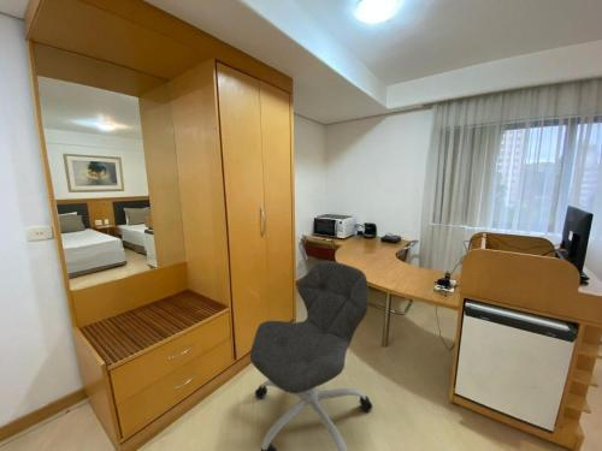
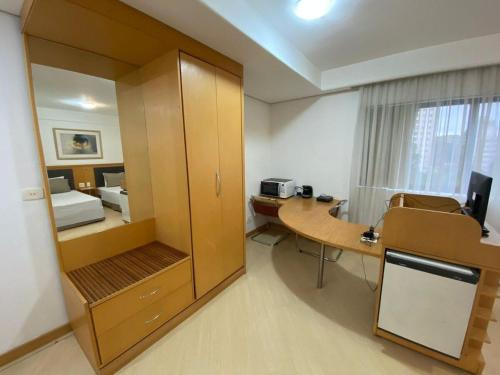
- office chair [249,260,373,451]
